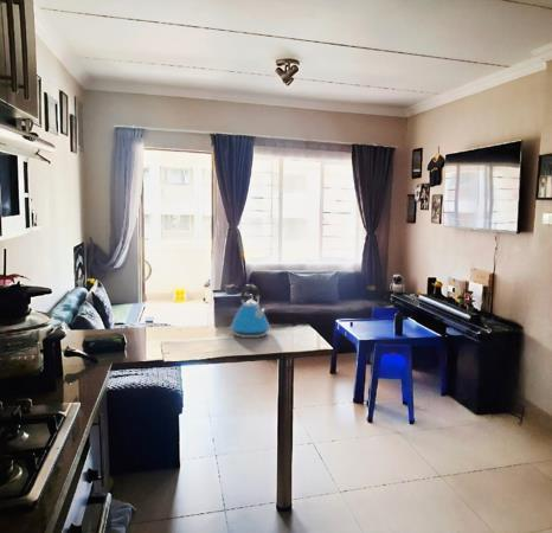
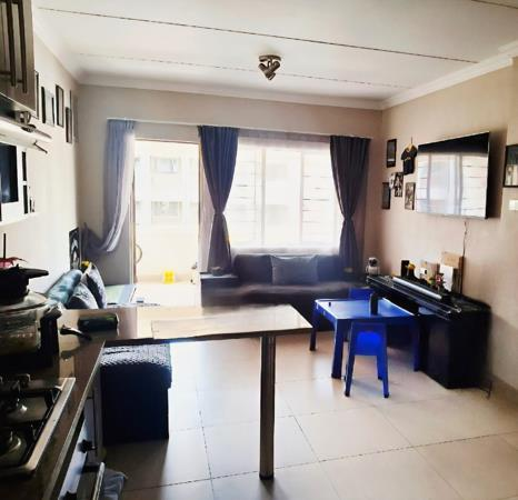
- kettle [230,283,271,339]
